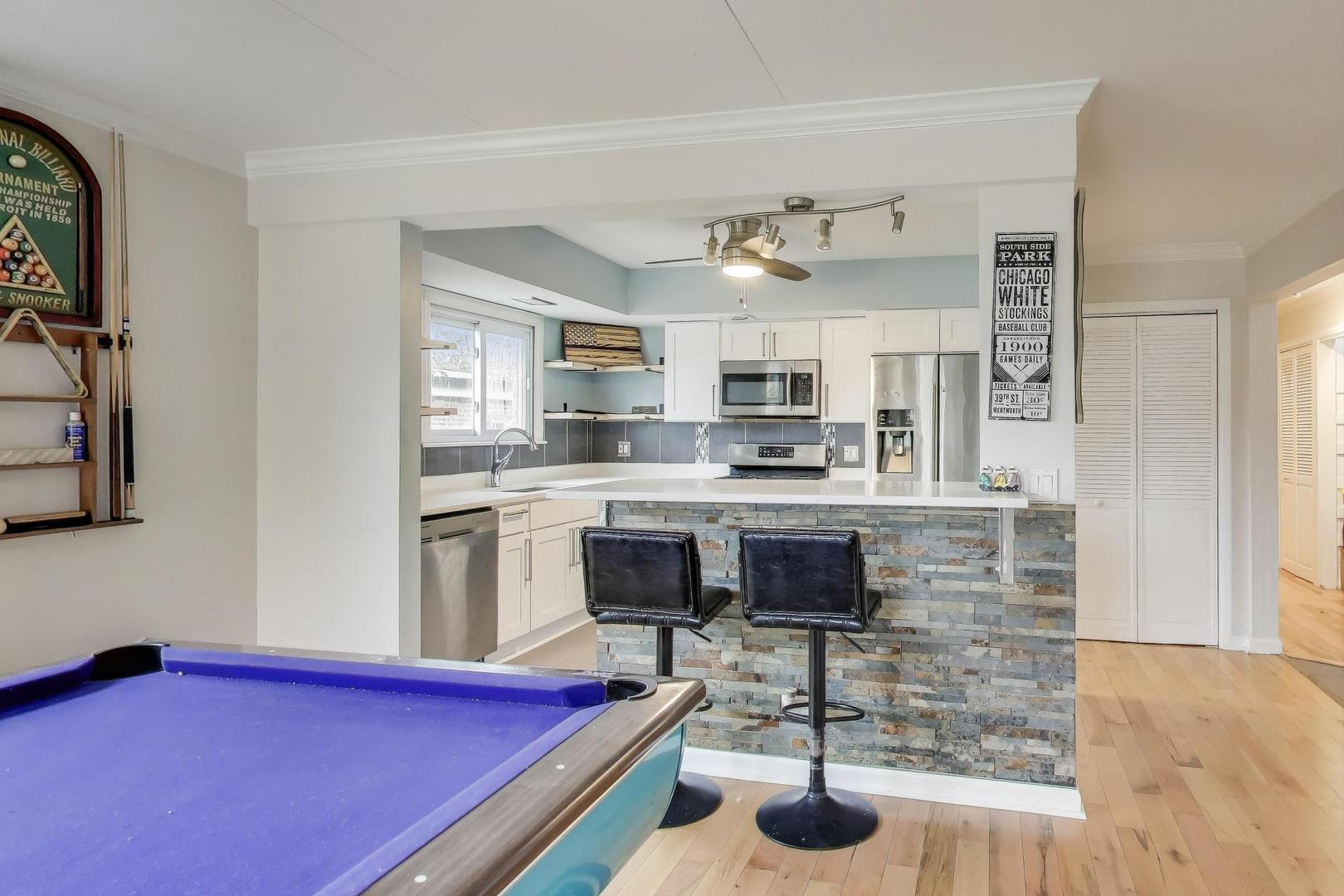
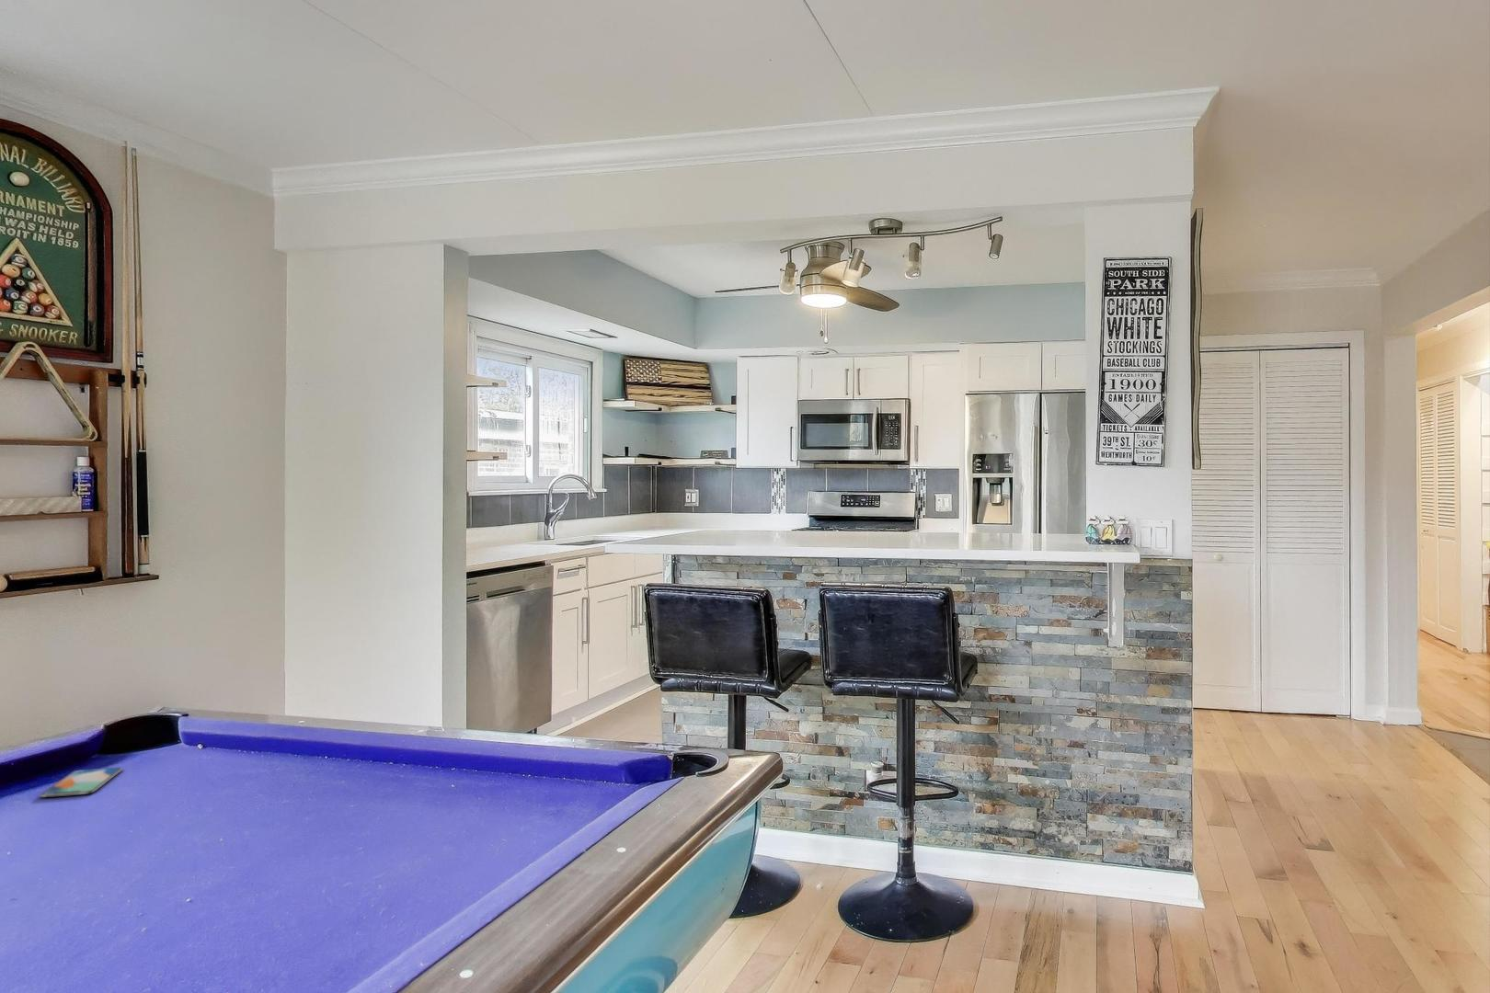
+ smartphone [39,767,123,798]
